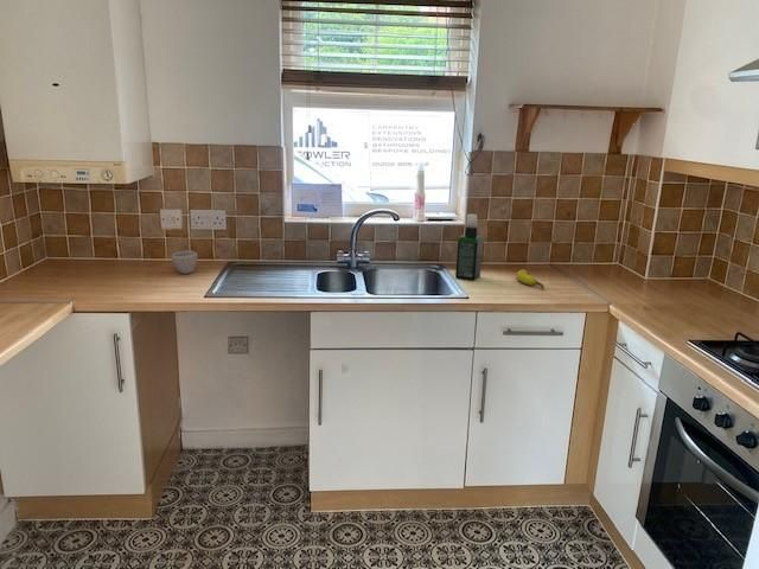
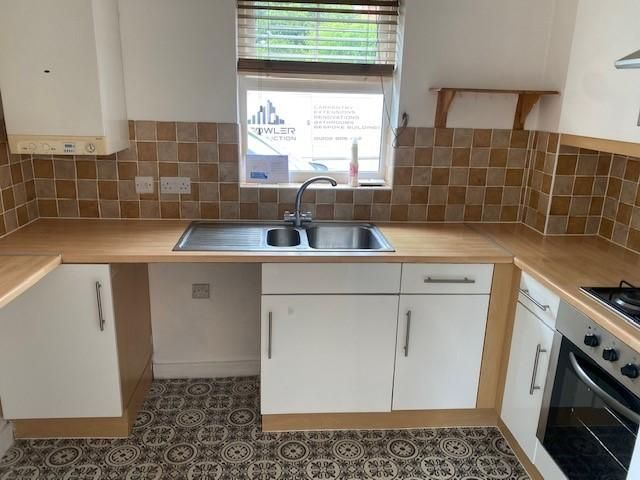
- banana [516,268,546,290]
- spray bottle [454,213,484,282]
- cup [171,249,198,275]
